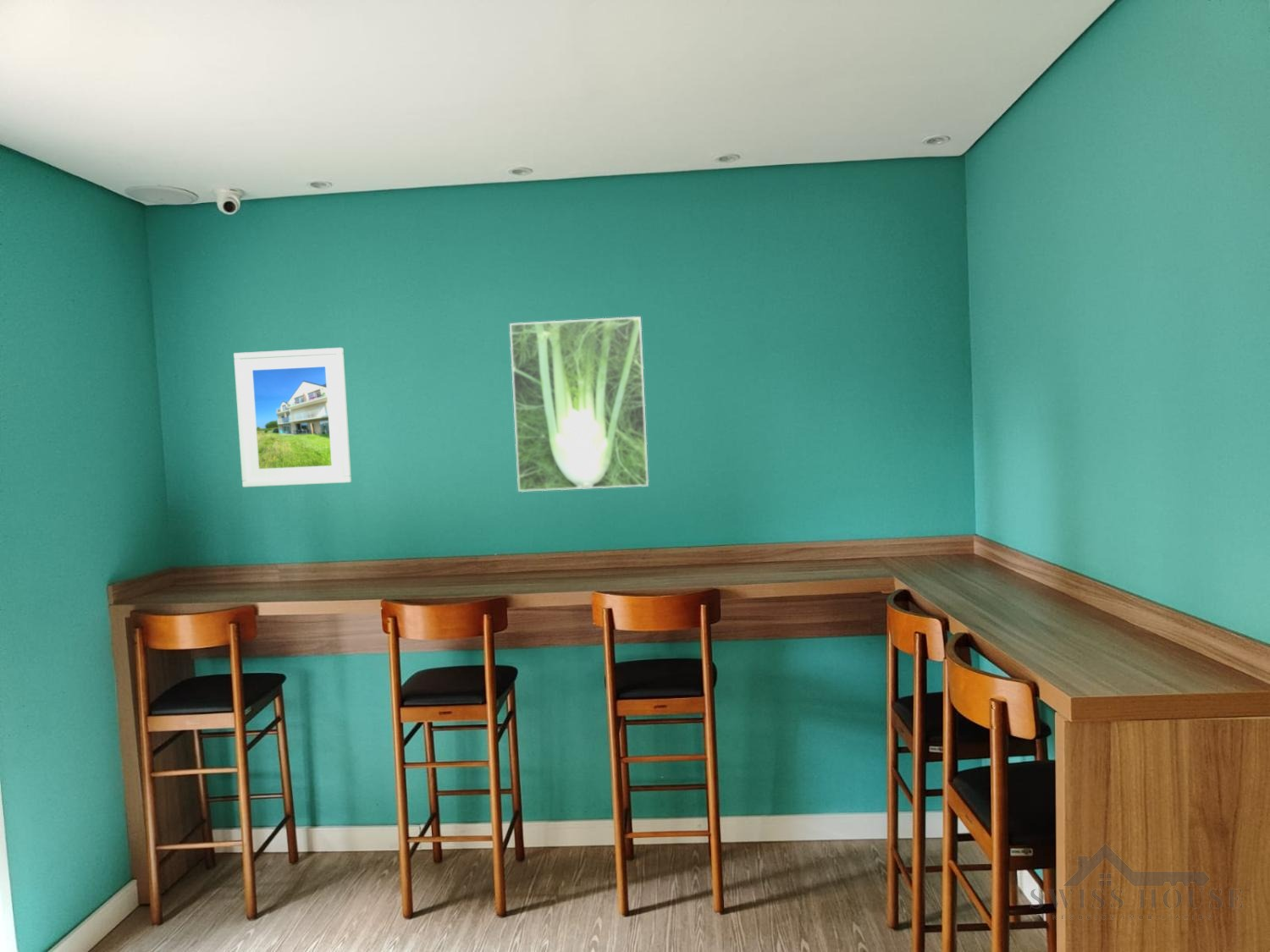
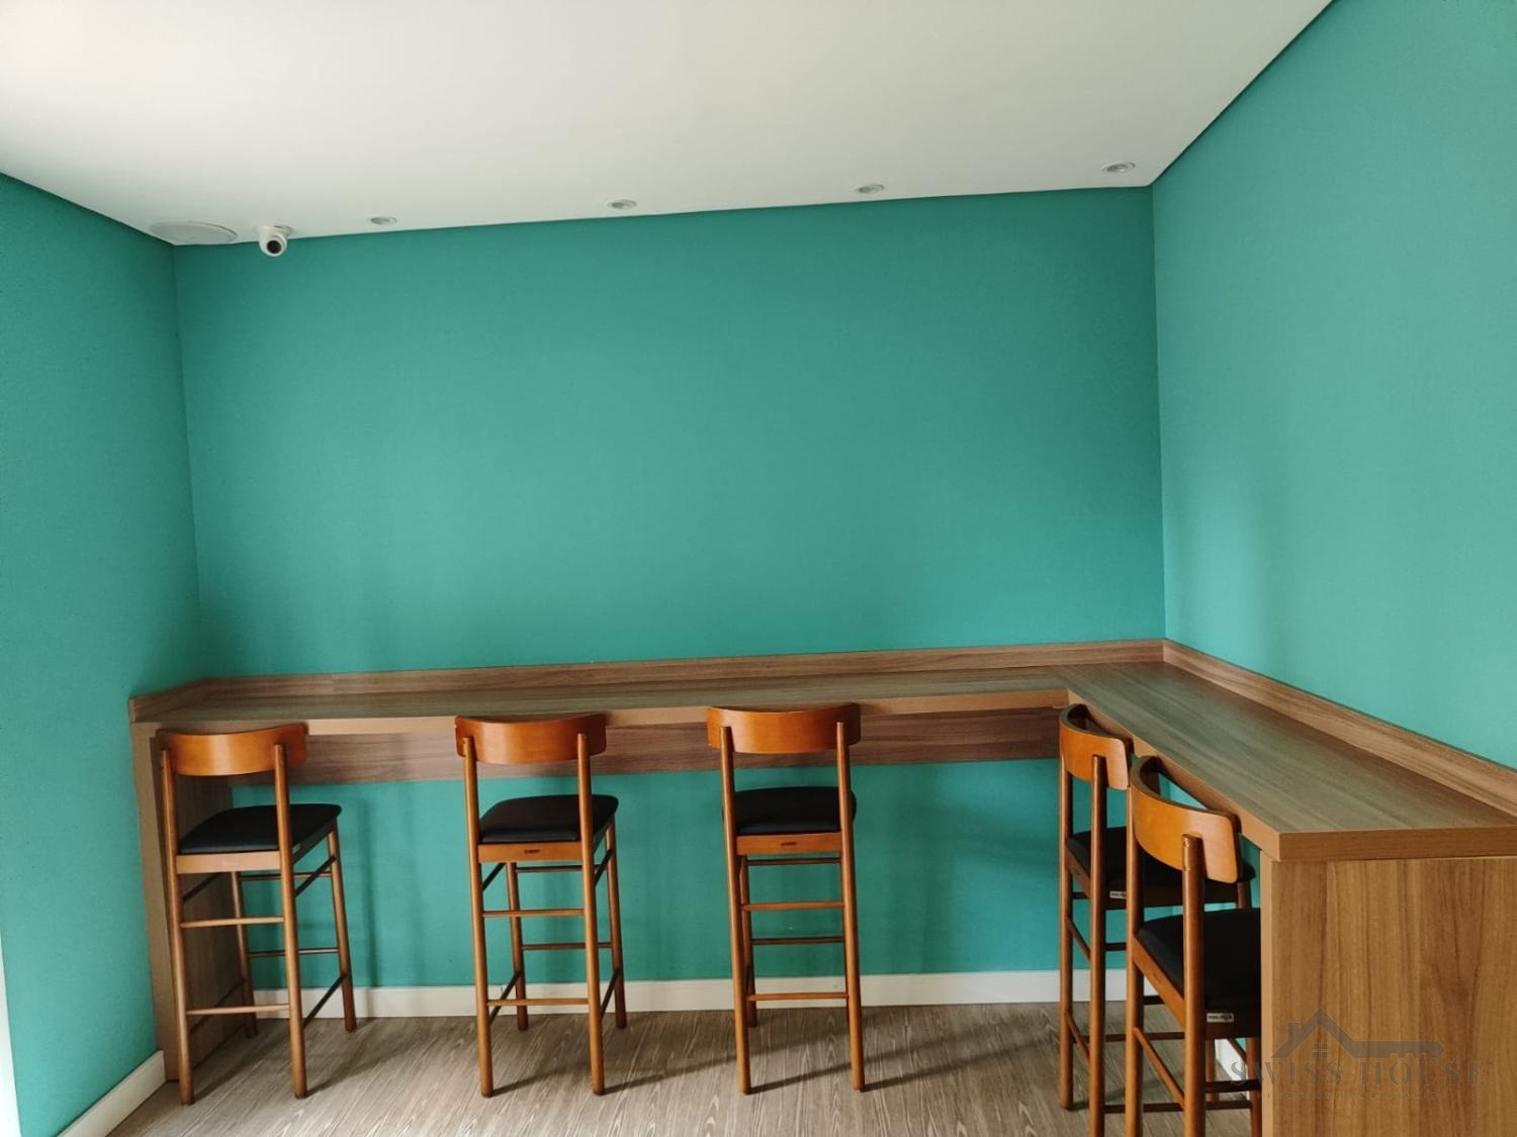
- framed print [509,316,649,493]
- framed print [233,347,352,488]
